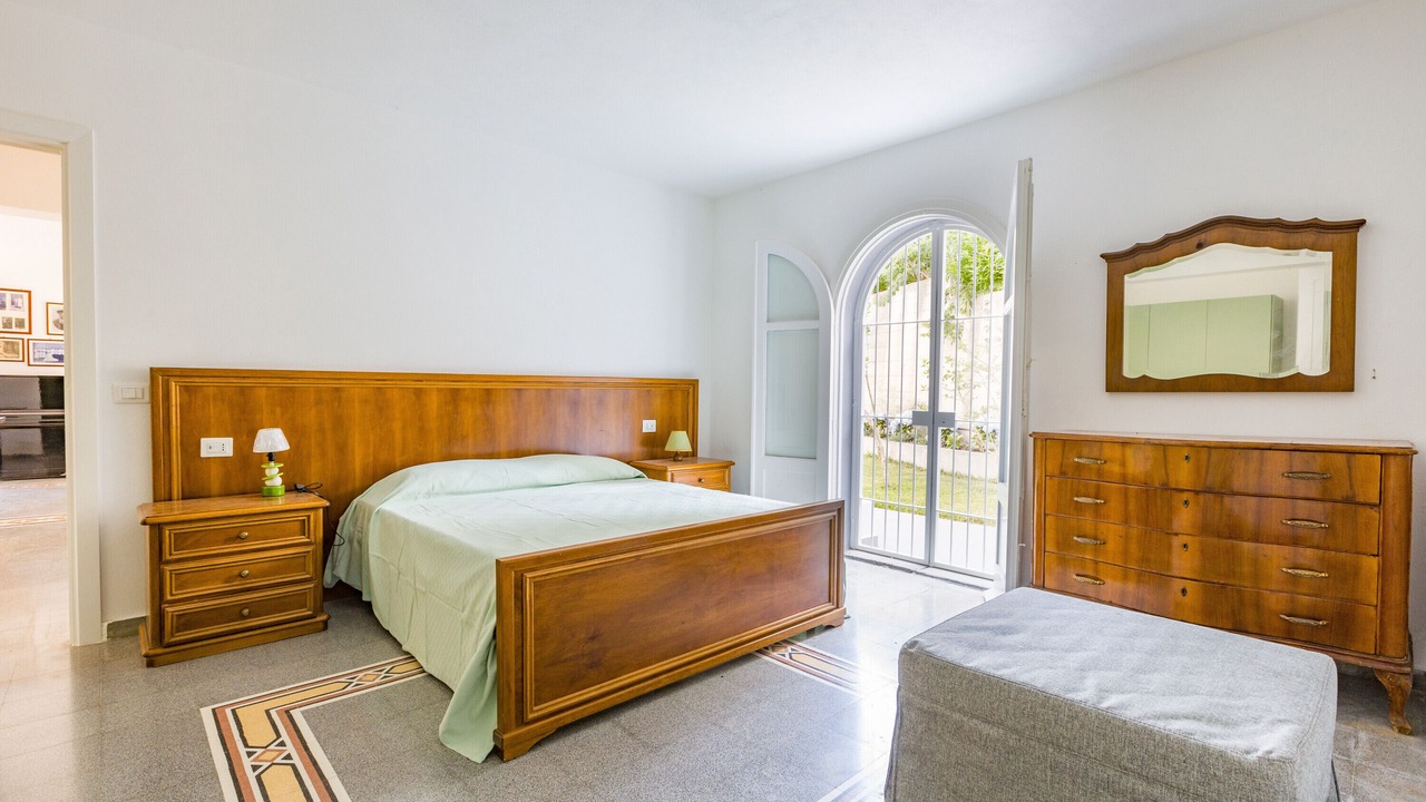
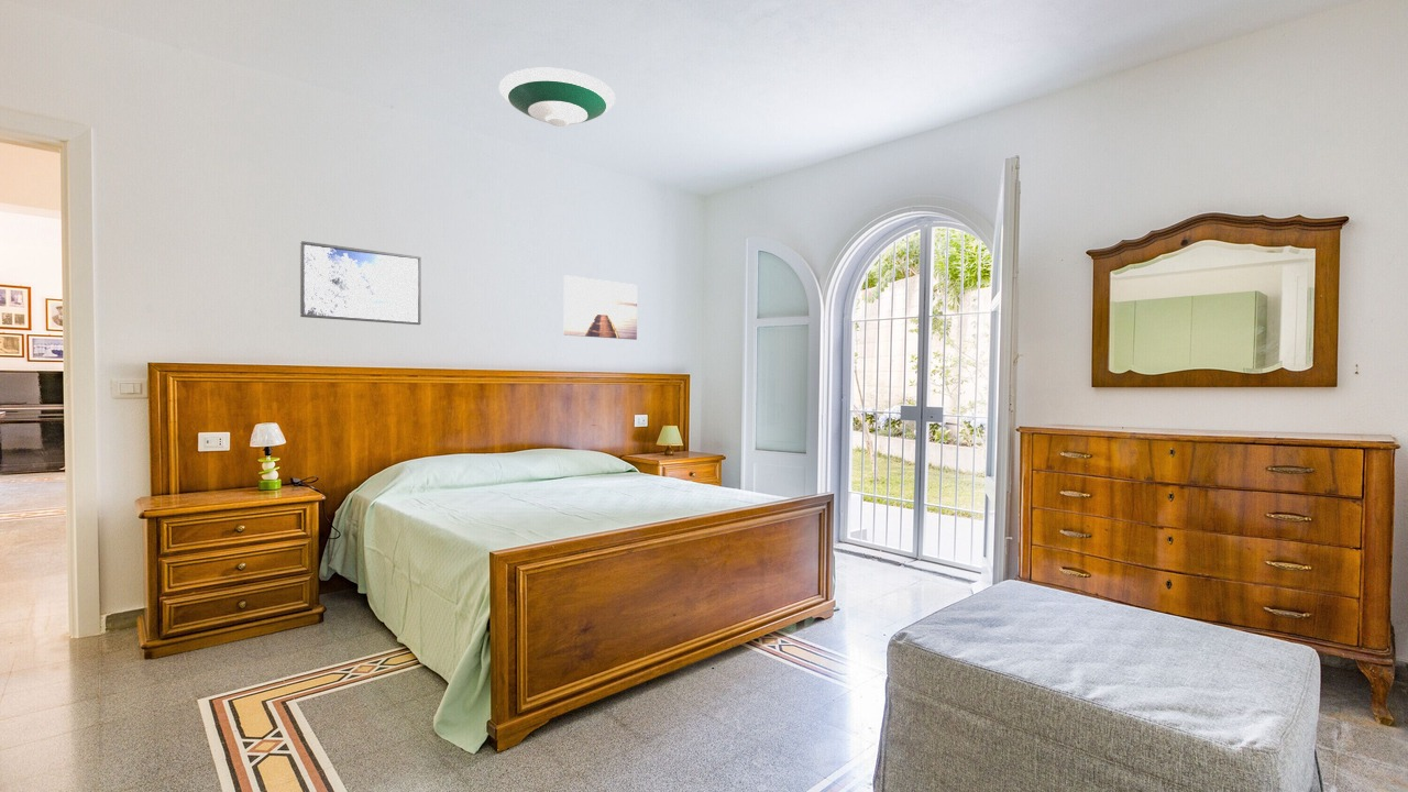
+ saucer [498,67,616,128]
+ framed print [299,240,422,326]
+ wall art [563,274,638,341]
